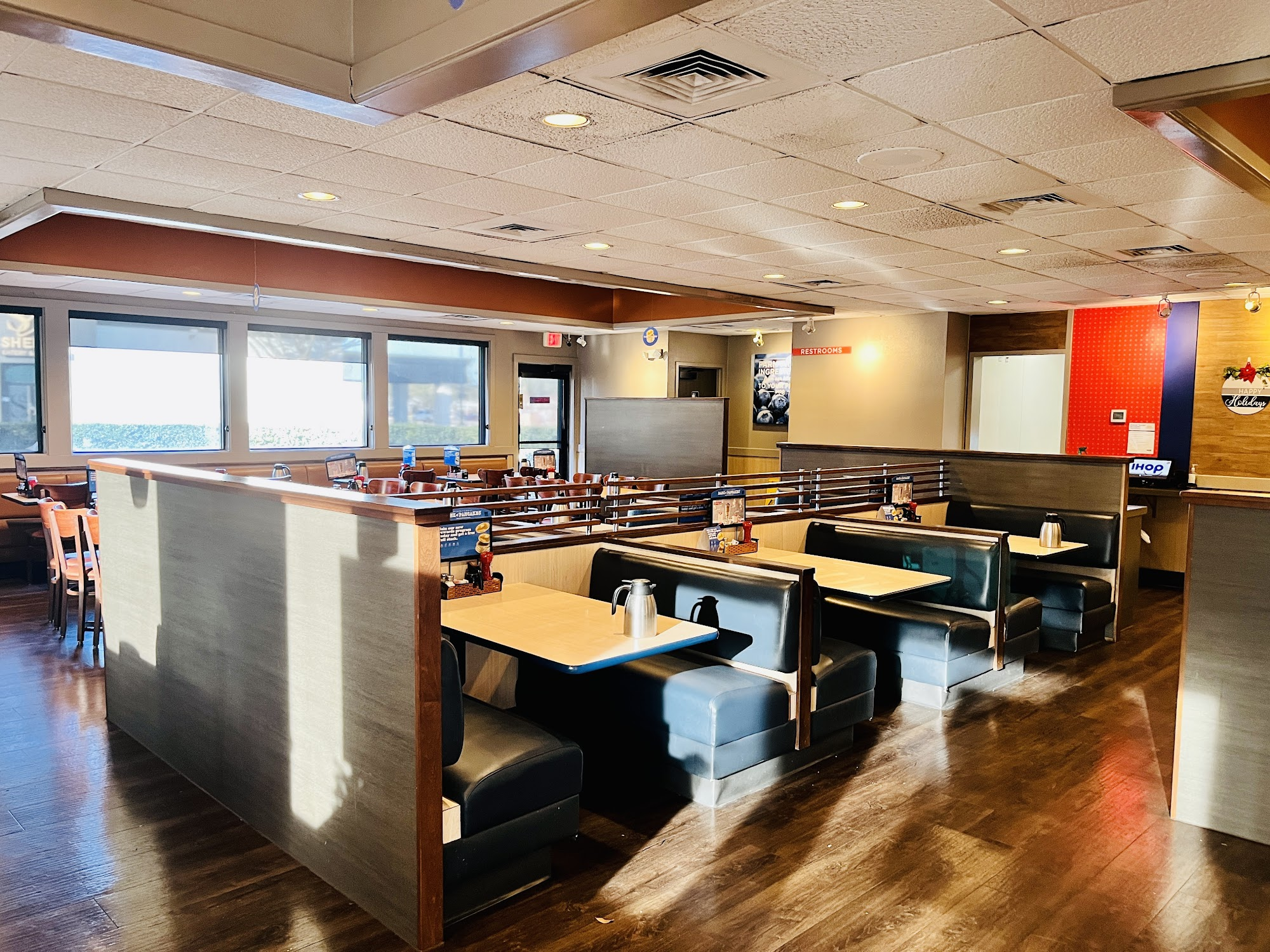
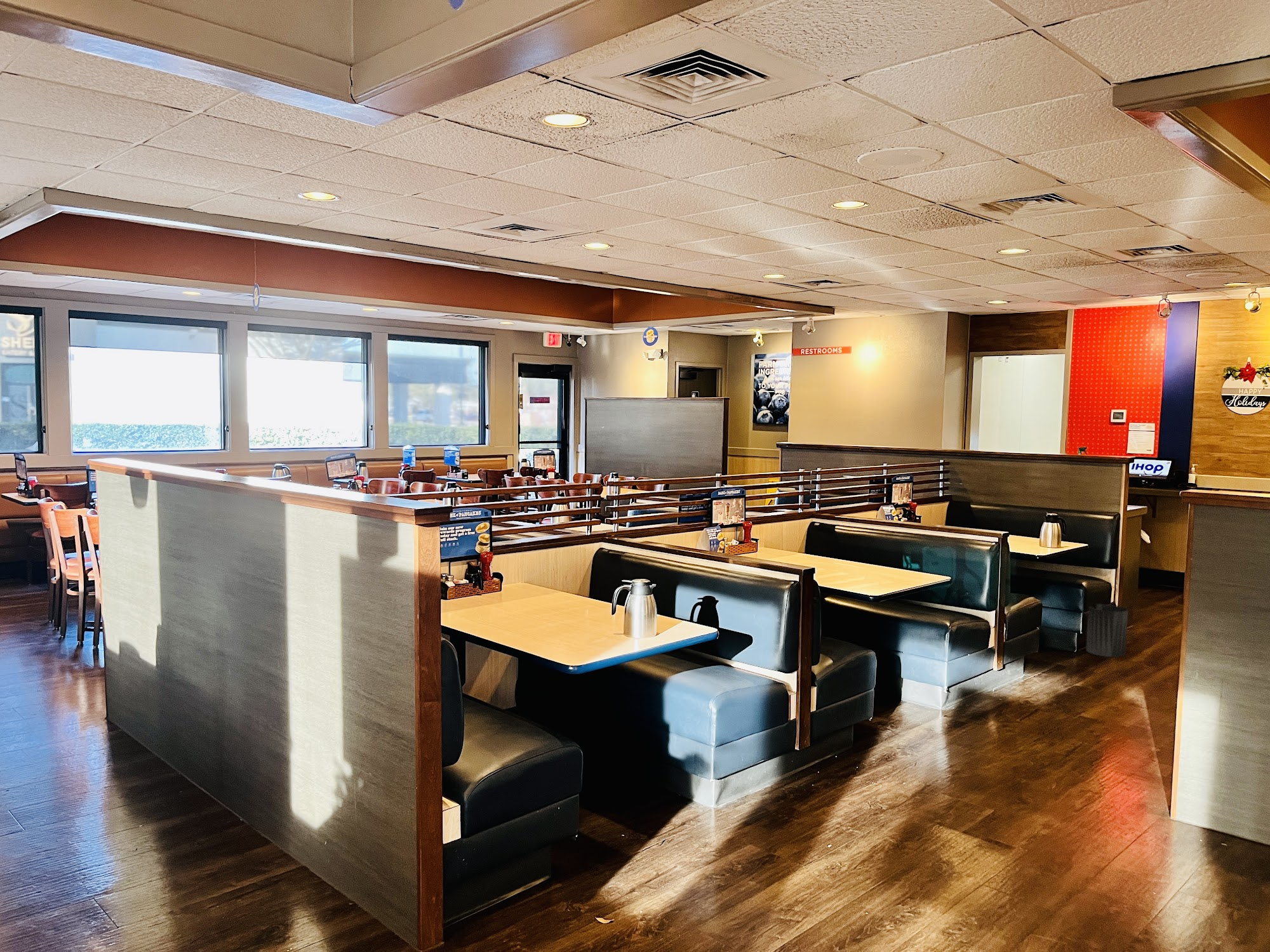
+ trash can [1085,604,1129,658]
